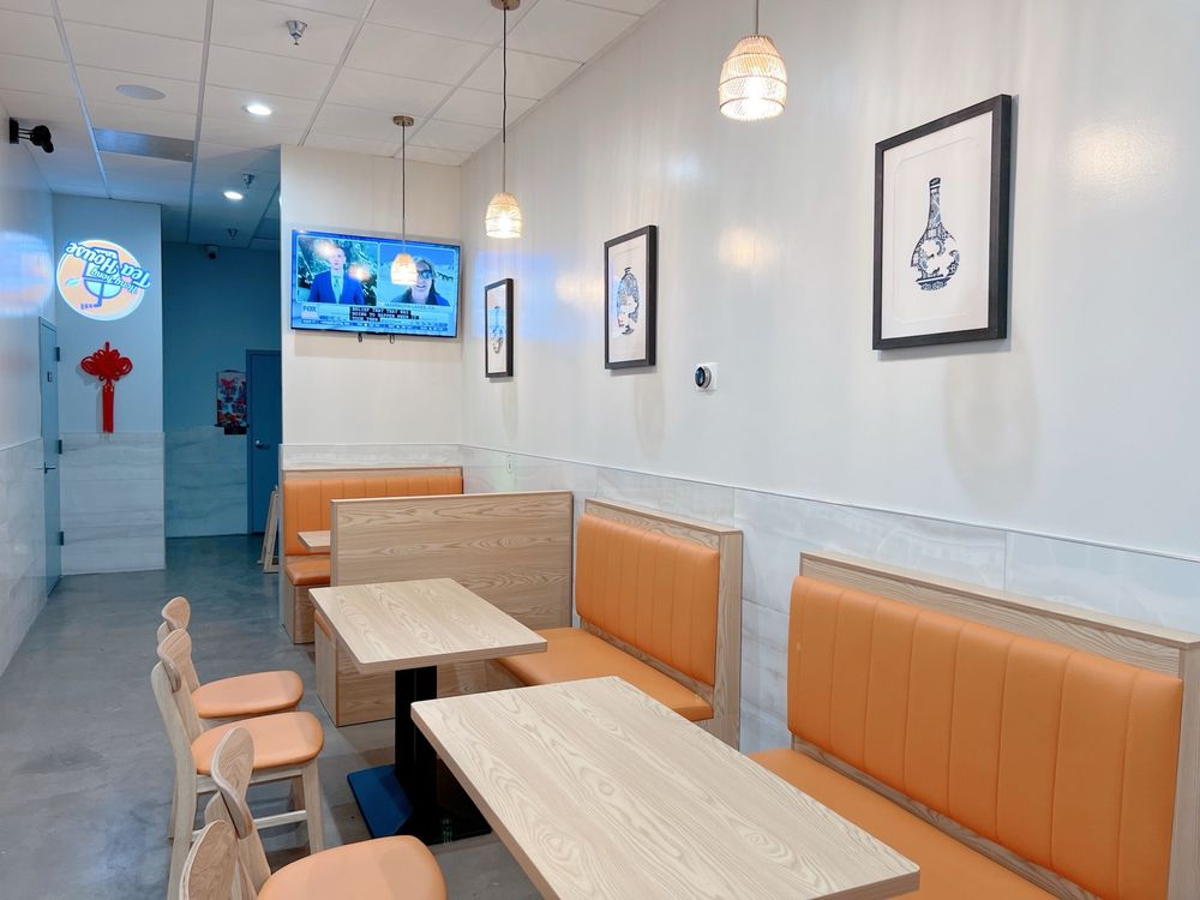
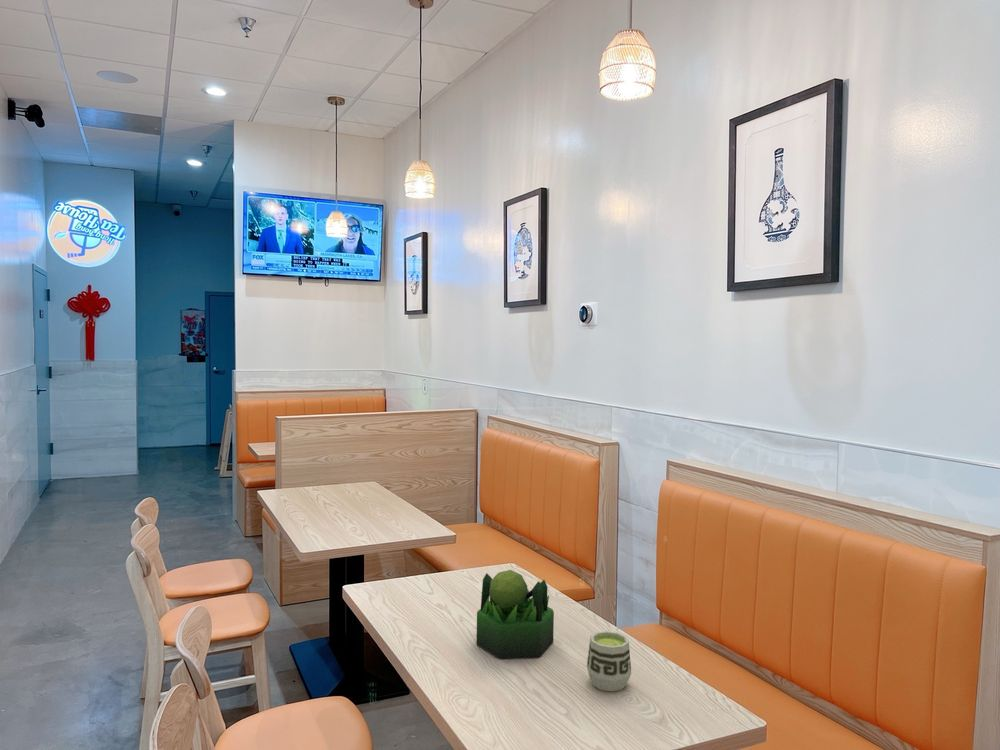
+ cup [586,630,632,692]
+ plant [476,569,555,660]
